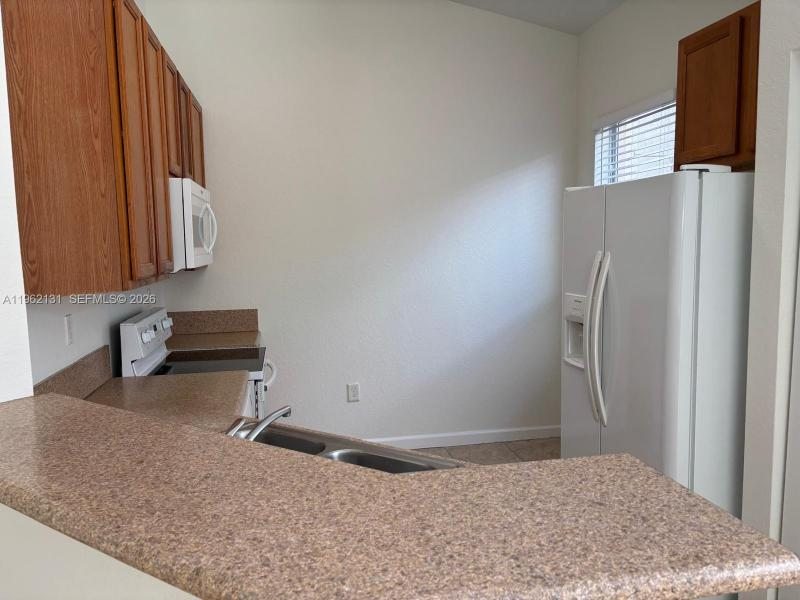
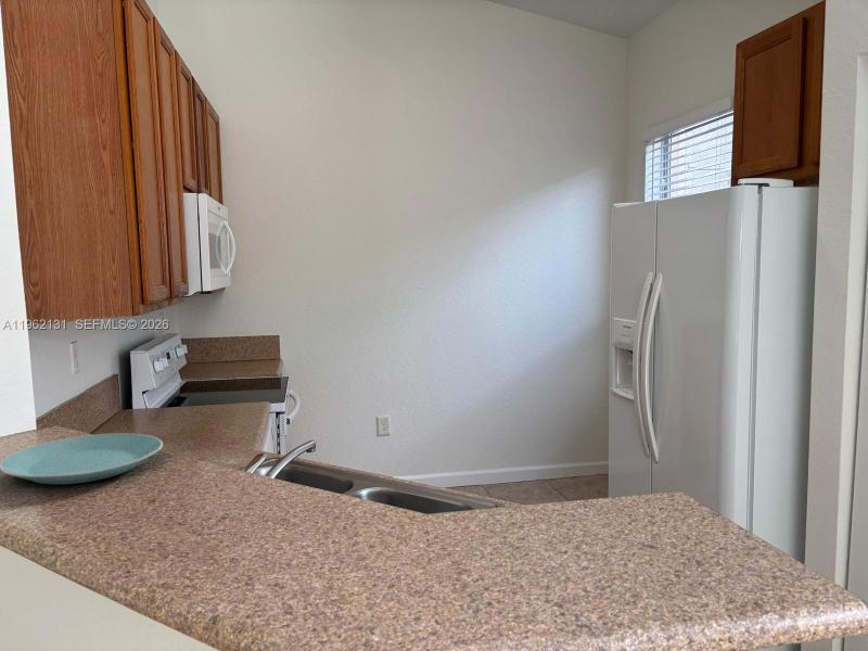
+ plate [0,432,164,485]
